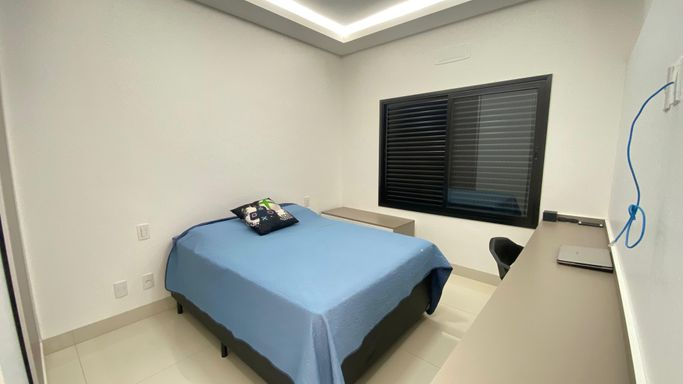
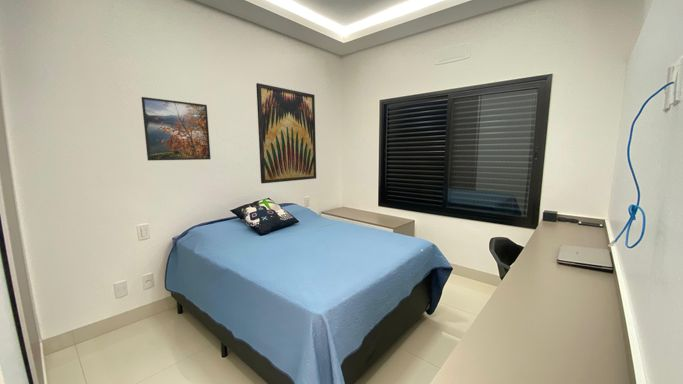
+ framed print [140,96,211,162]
+ wall art [255,82,317,185]
